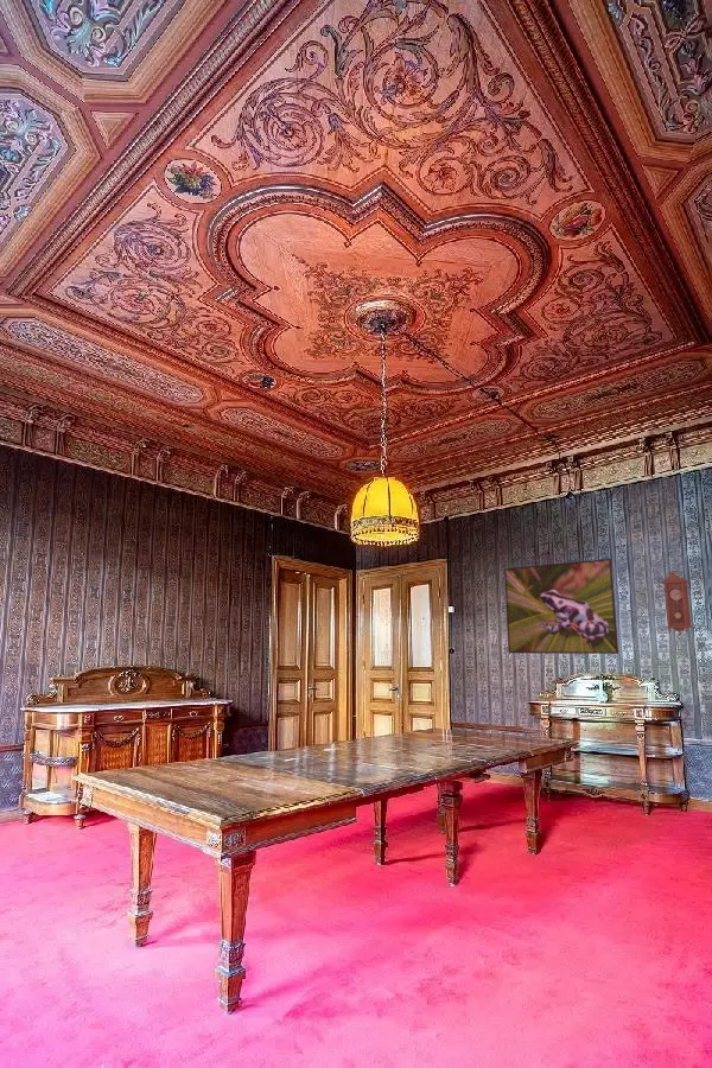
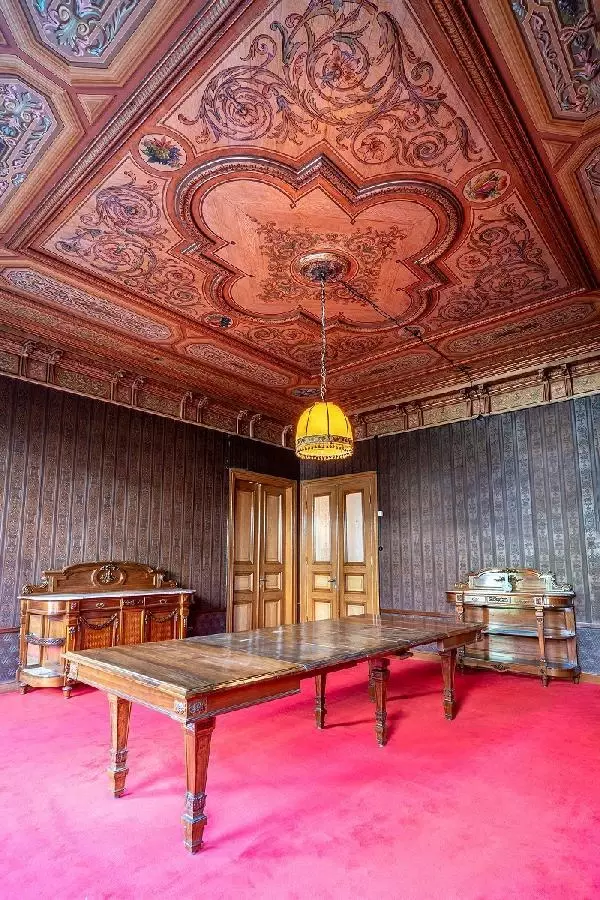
- pendulum clock [660,570,694,636]
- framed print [503,558,619,655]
